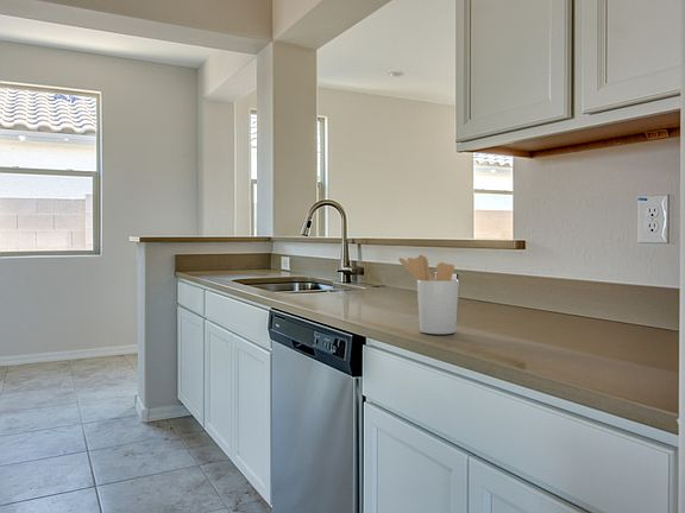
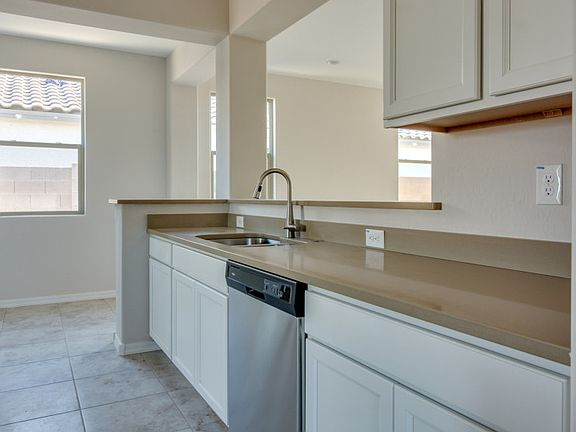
- utensil holder [397,254,460,335]
